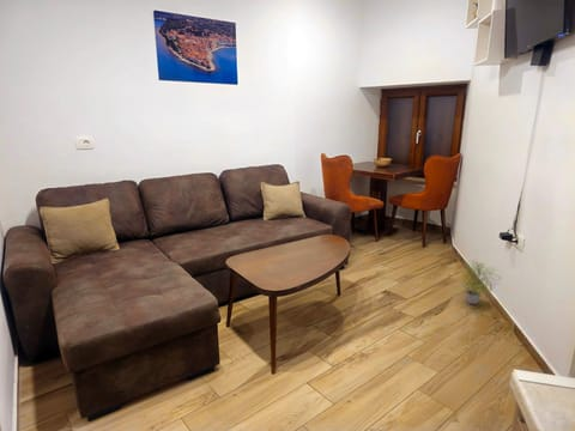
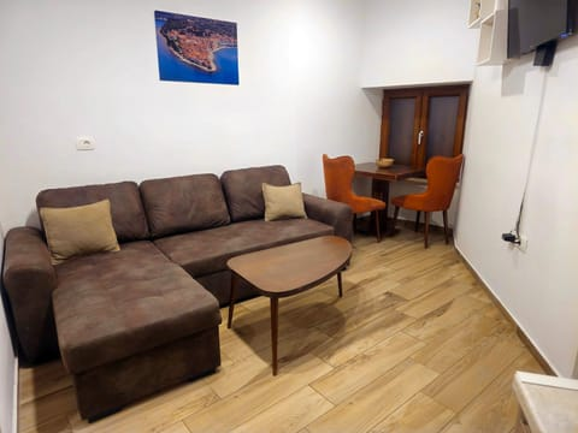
- potted plant [459,260,504,305]
